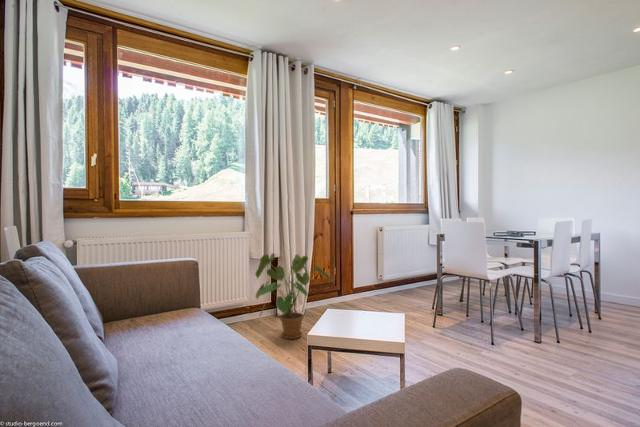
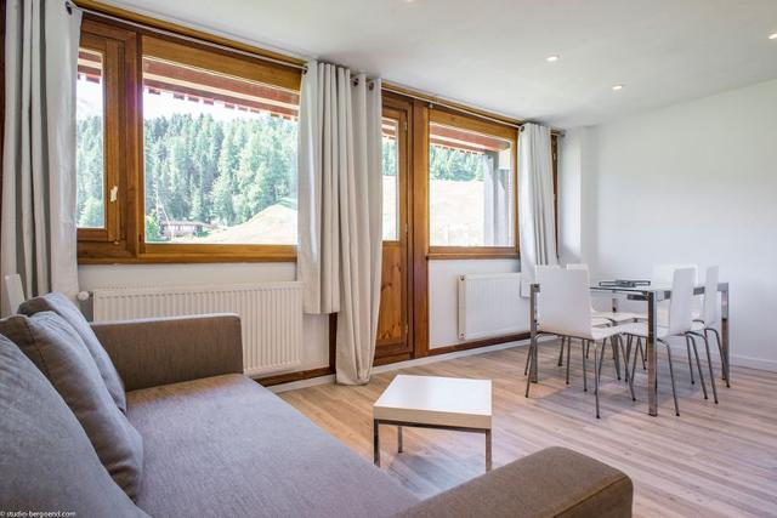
- house plant [254,252,334,340]
